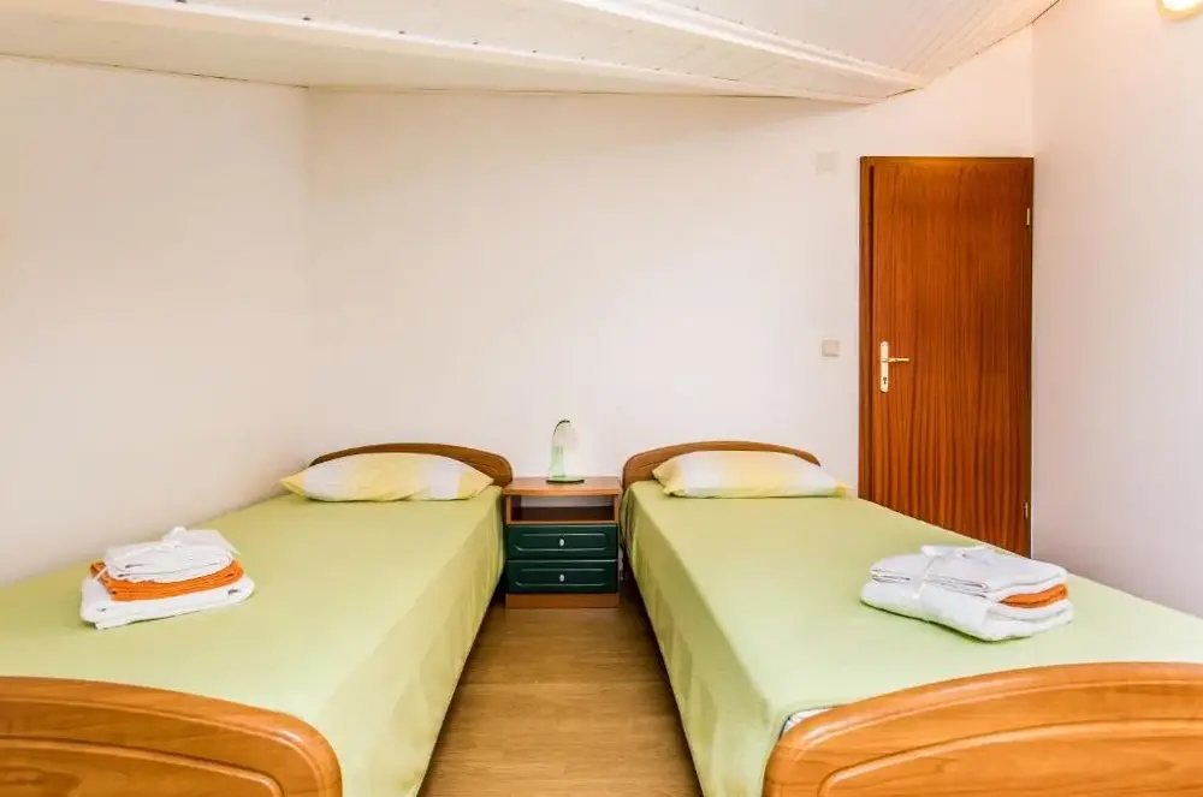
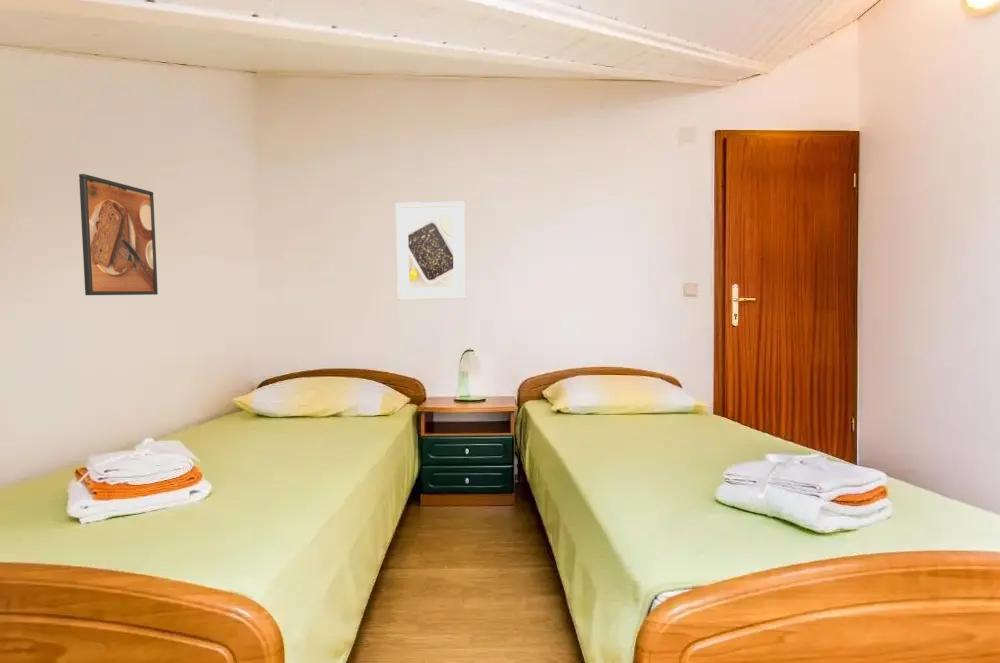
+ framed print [78,173,159,296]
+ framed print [395,201,467,301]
